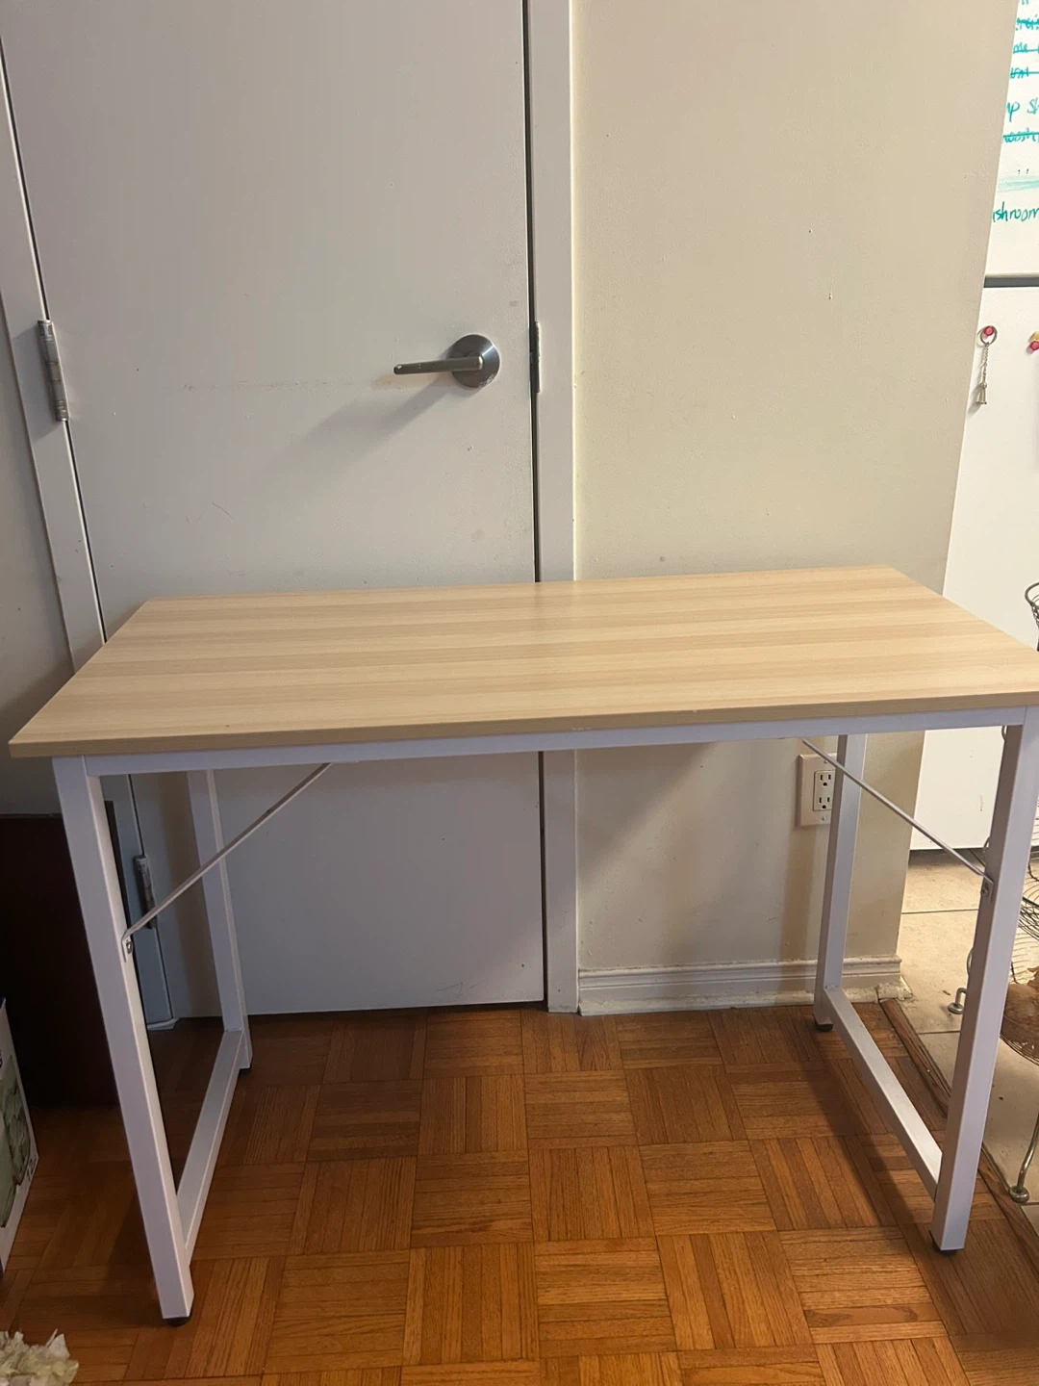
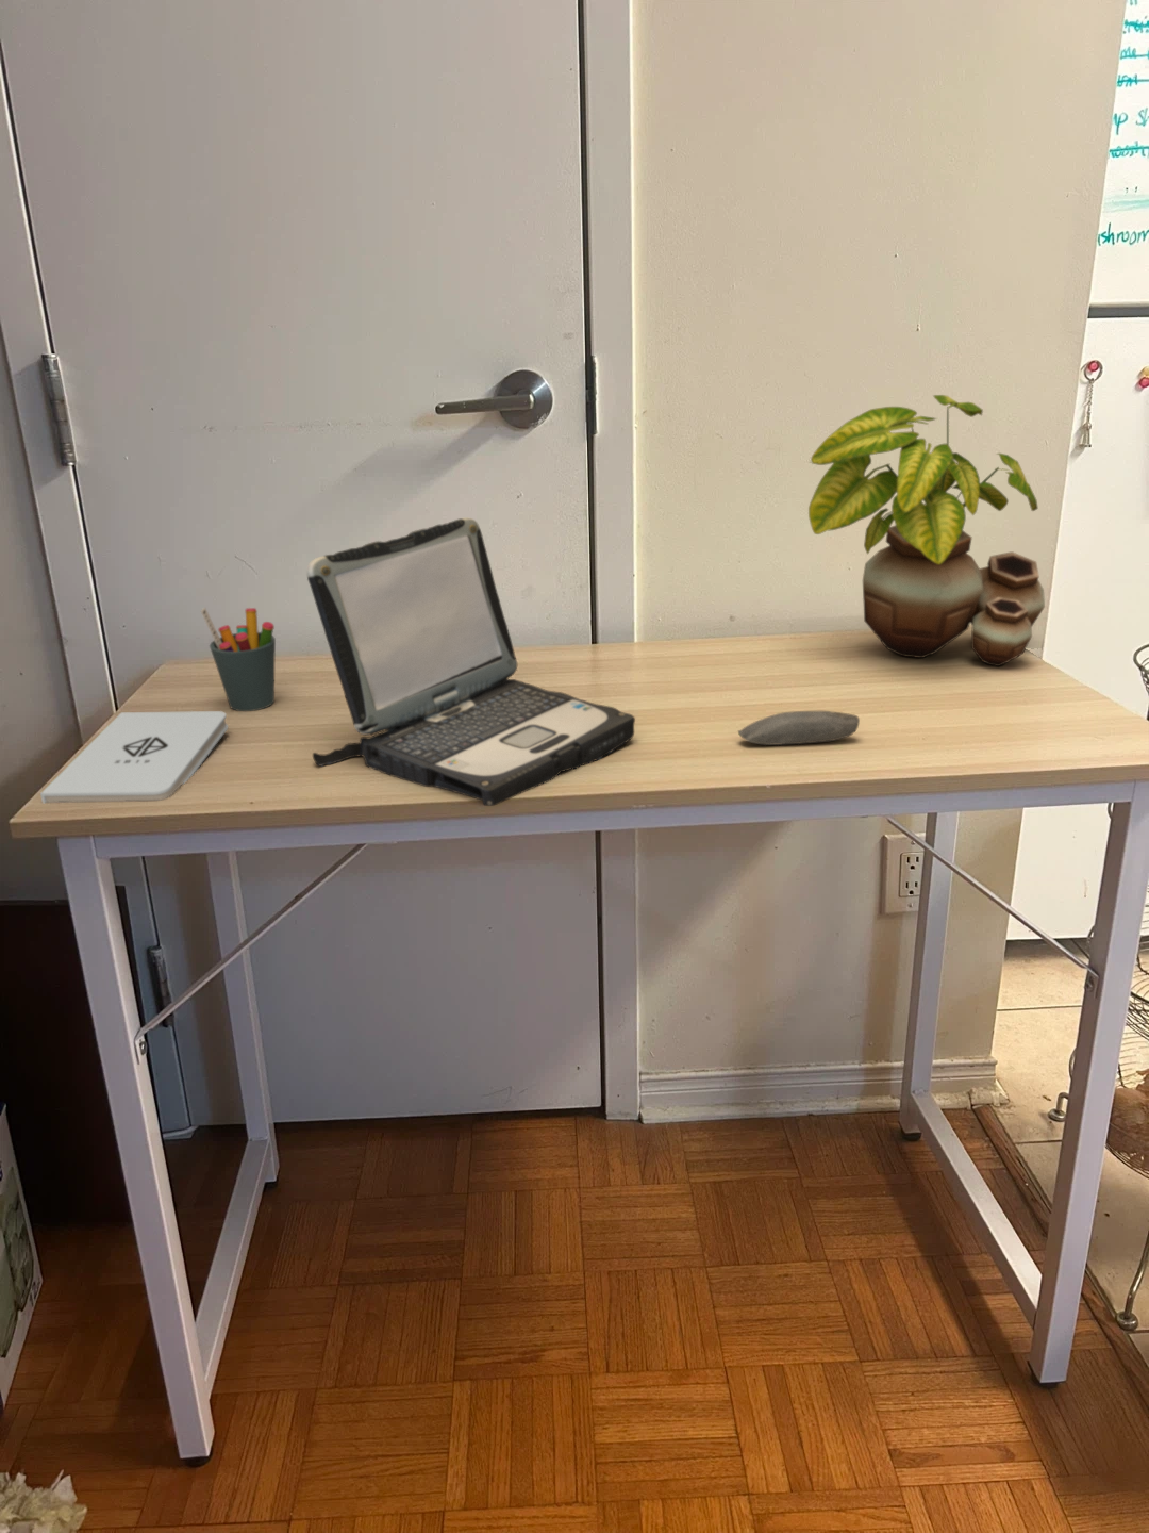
+ pen holder [200,607,276,712]
+ potted plant [807,394,1045,668]
+ computer mouse [737,710,861,746]
+ laptop [305,517,636,808]
+ notepad [40,710,229,804]
